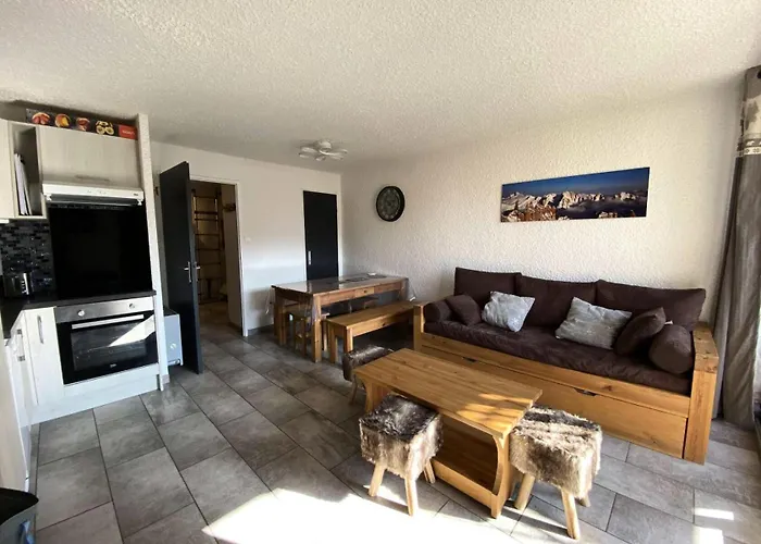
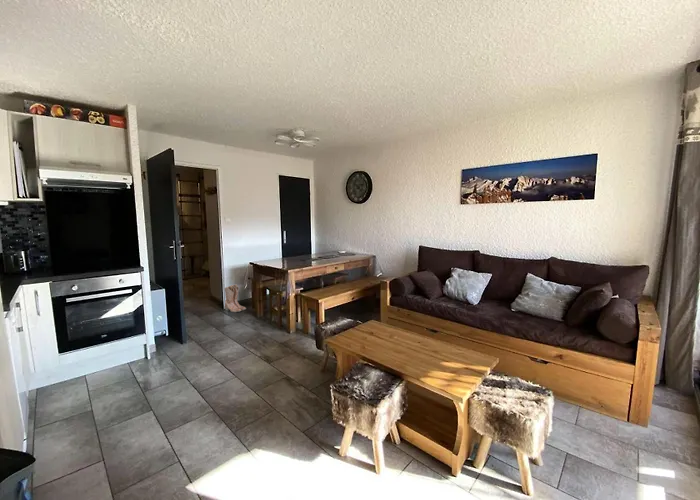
+ boots [224,284,247,313]
